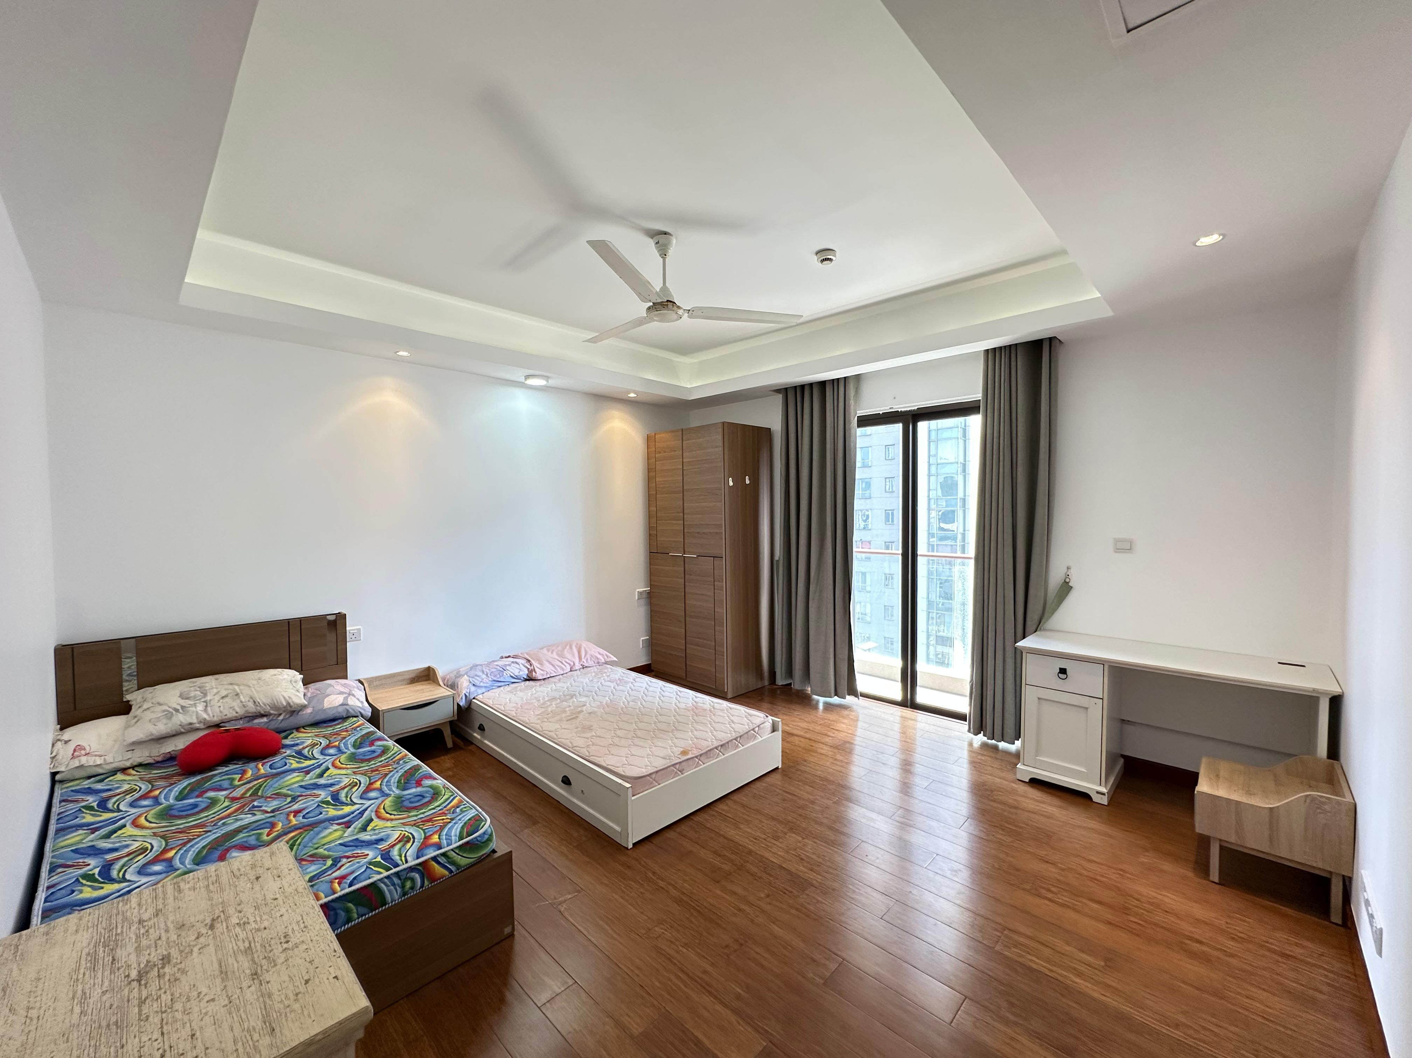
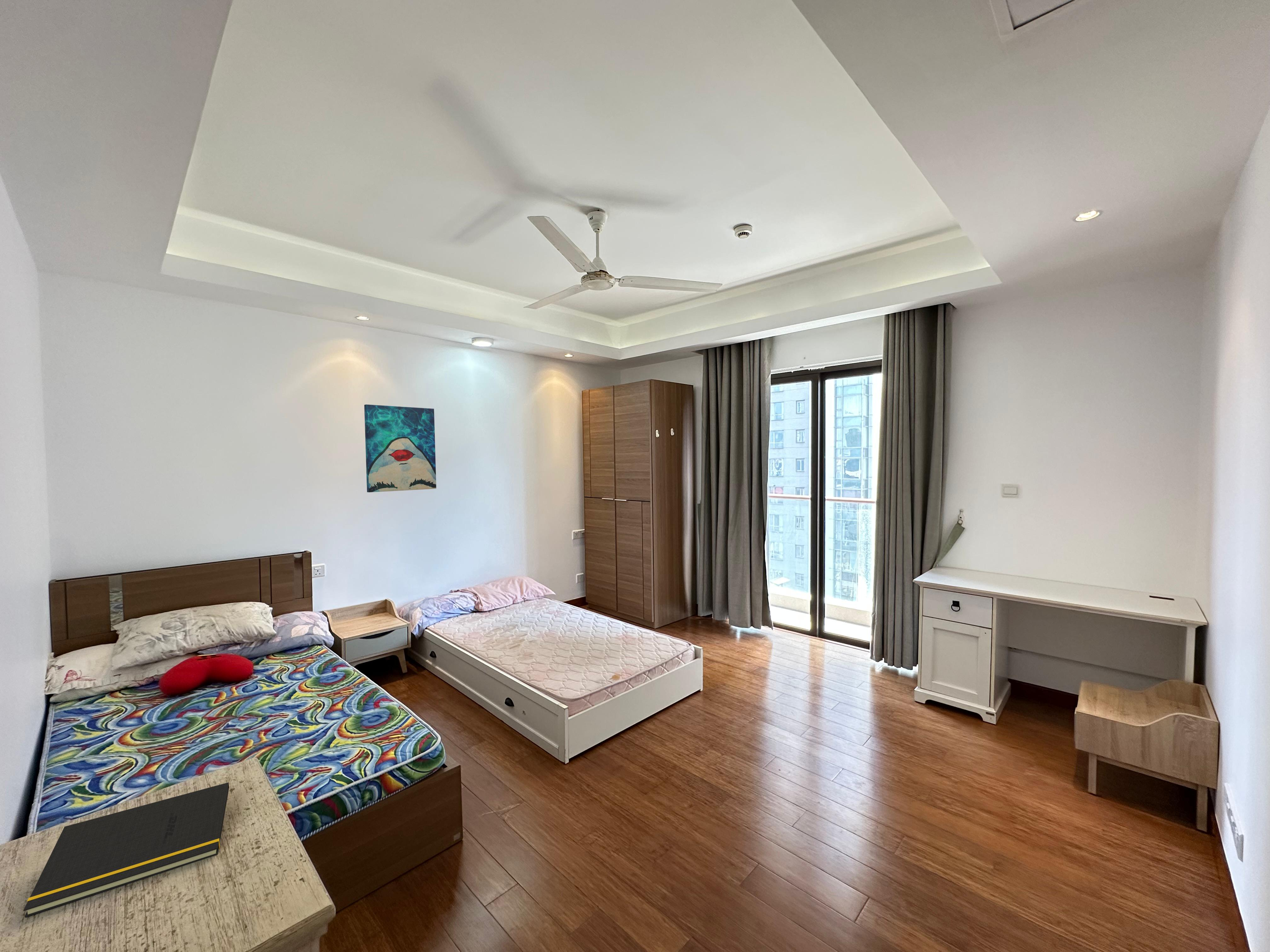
+ notepad [23,782,229,918]
+ wall art [364,404,437,493]
